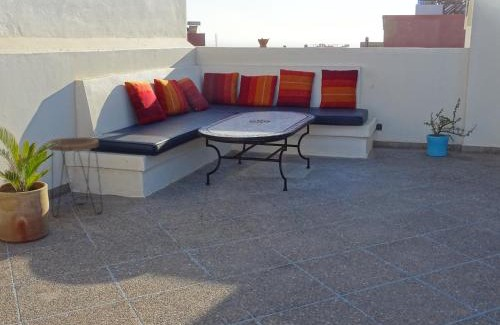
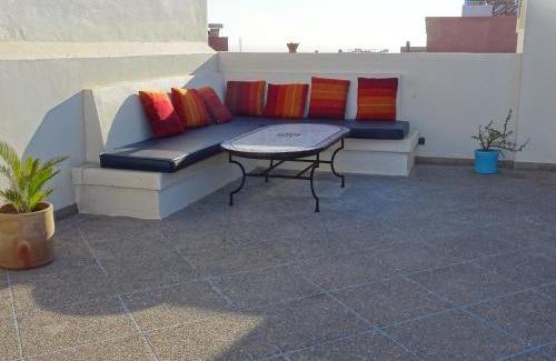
- side table [47,136,104,218]
